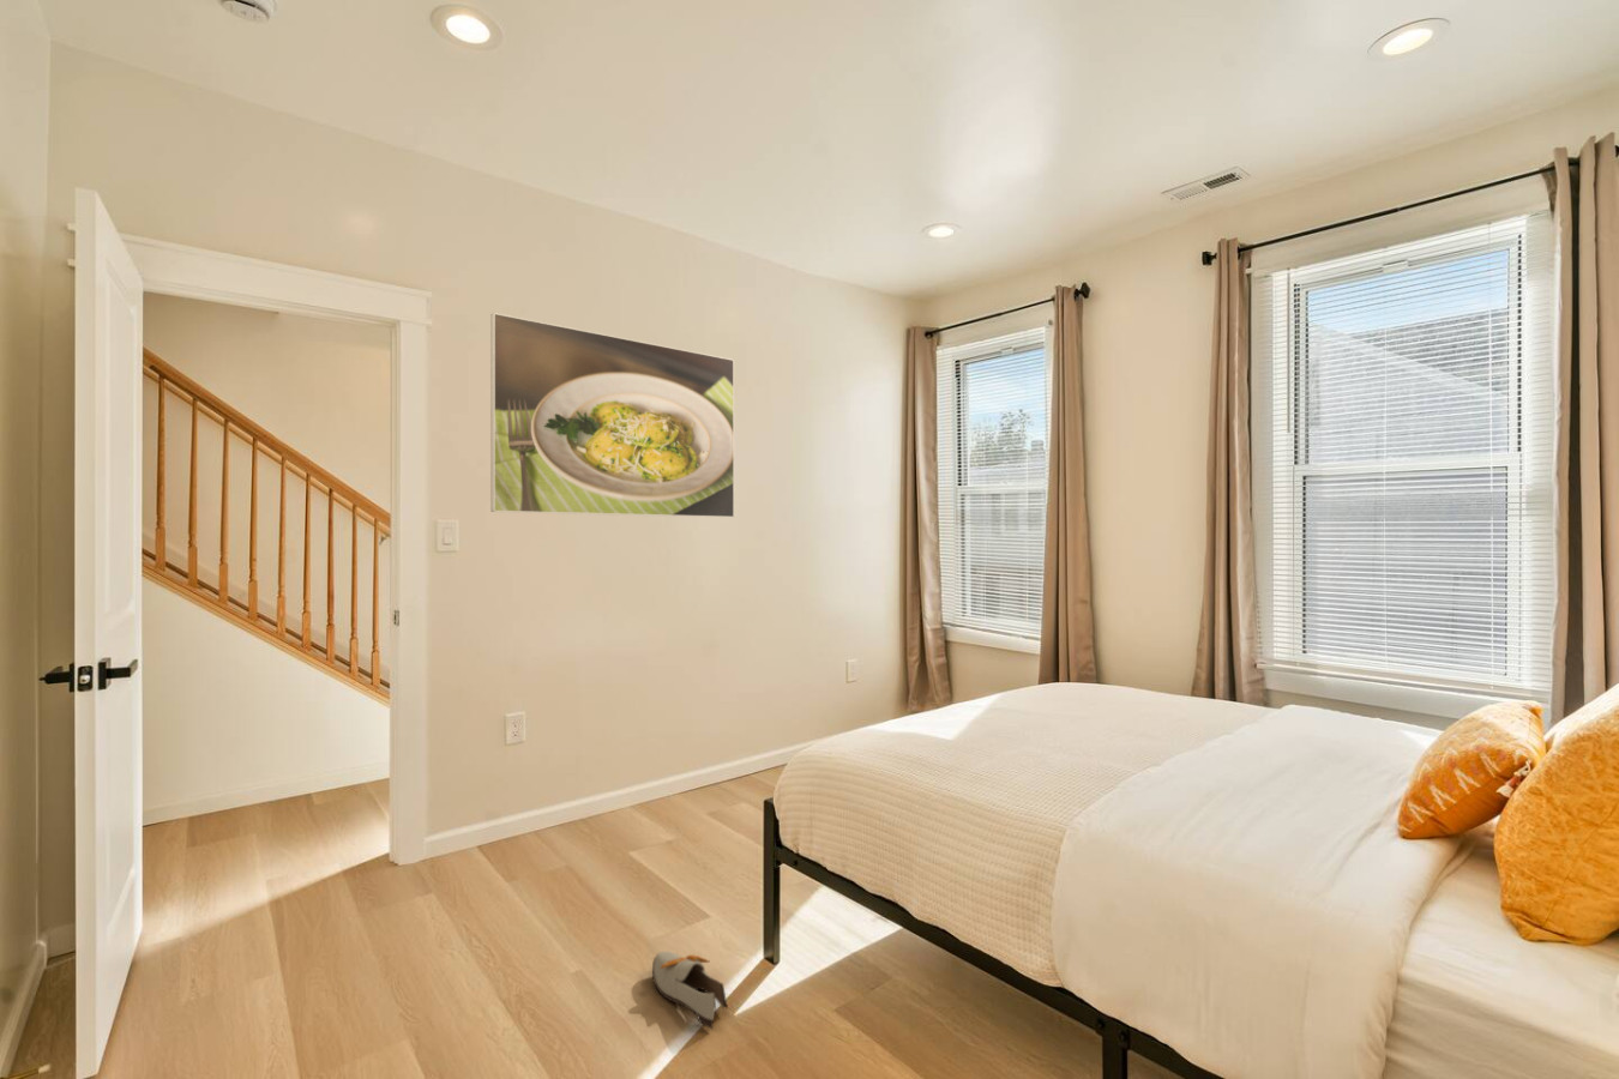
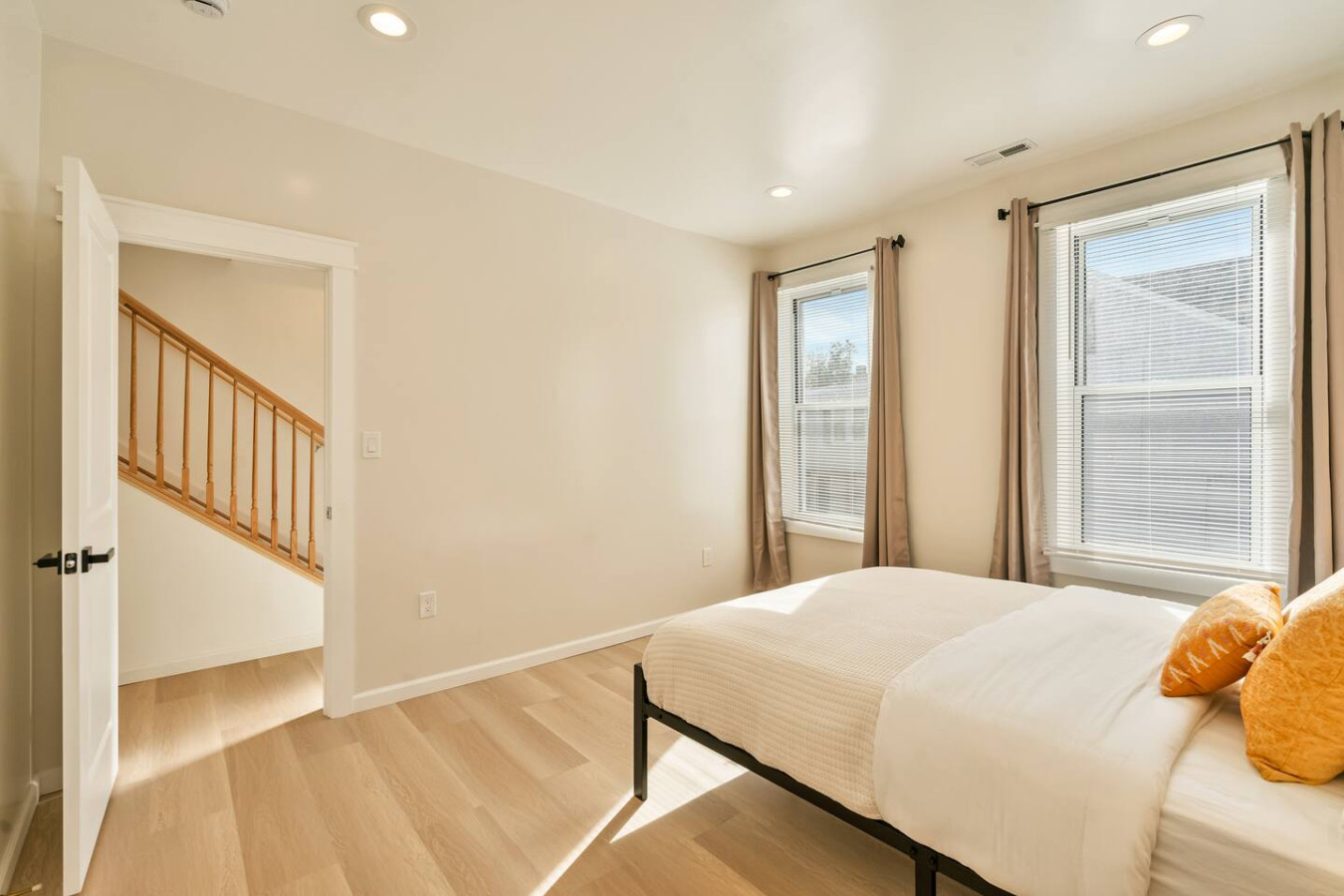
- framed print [489,312,735,519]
- shoe [652,950,729,1030]
